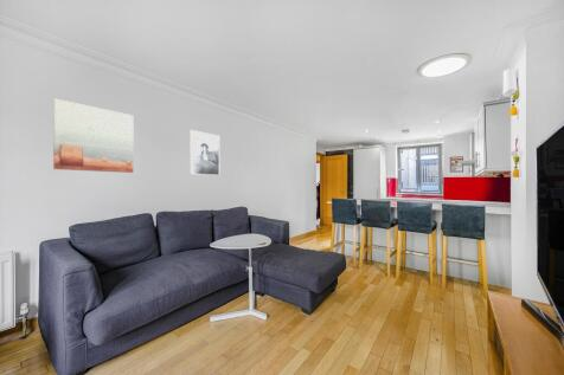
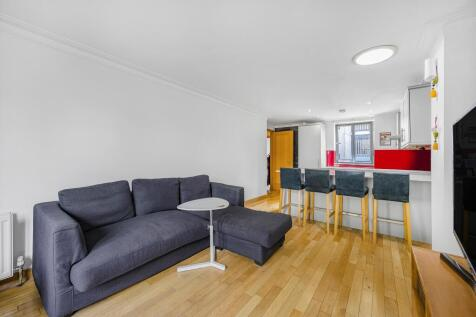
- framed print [188,129,220,176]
- wall art [52,97,134,174]
